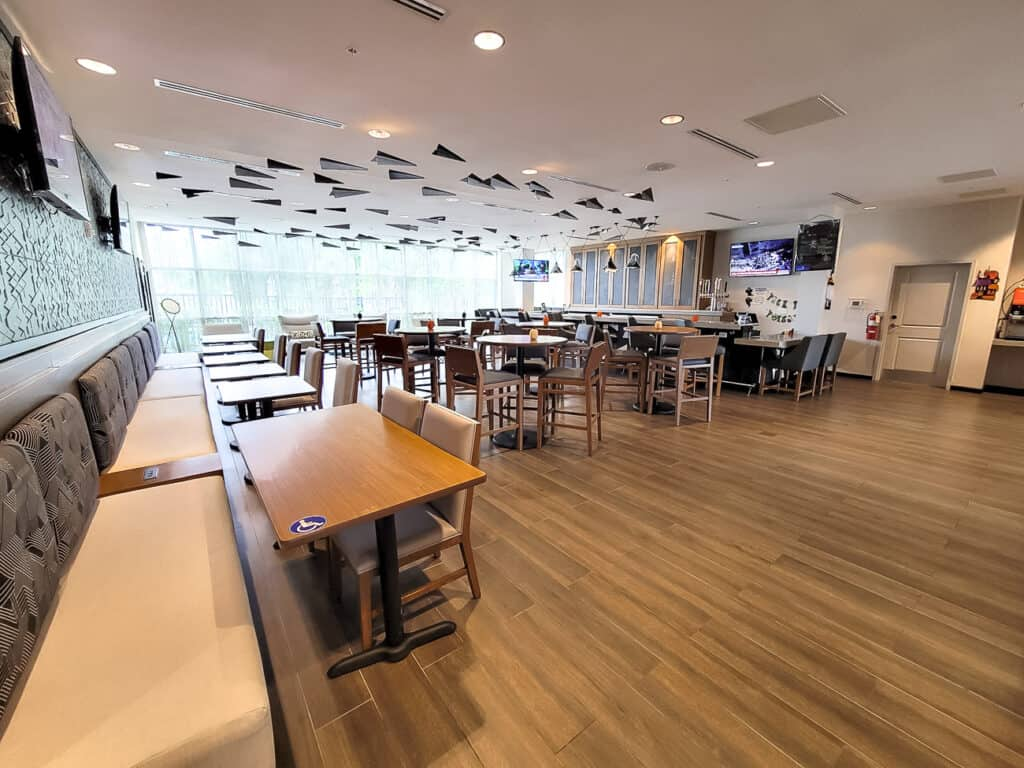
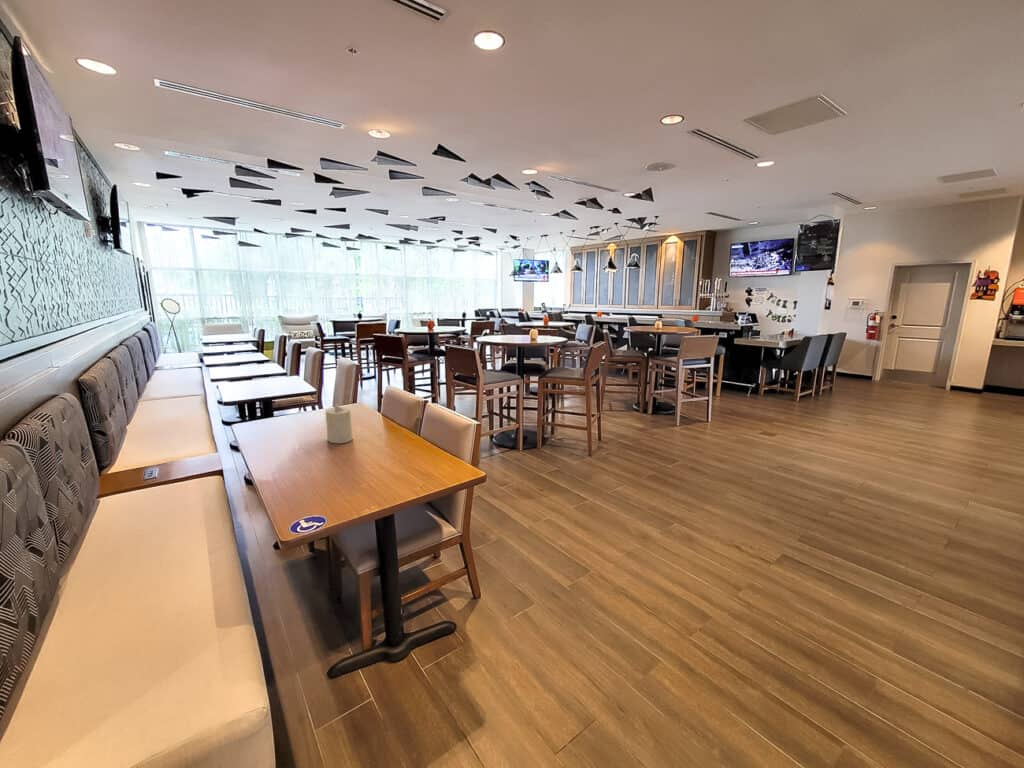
+ candle [325,403,354,444]
